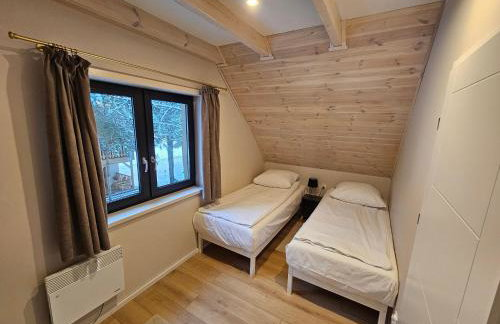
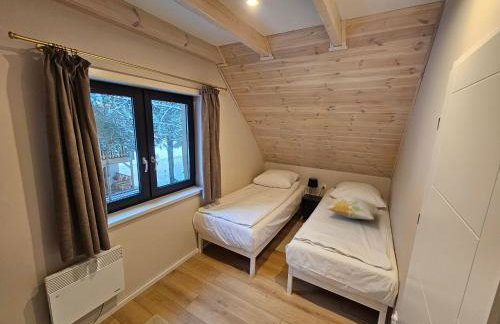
+ decorative pillow [325,196,379,221]
